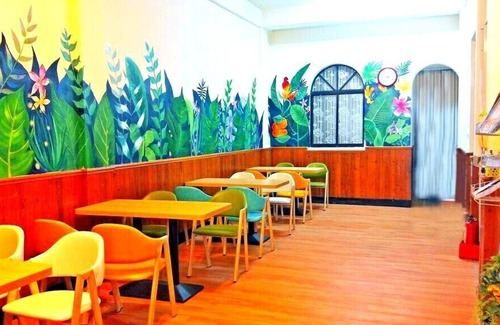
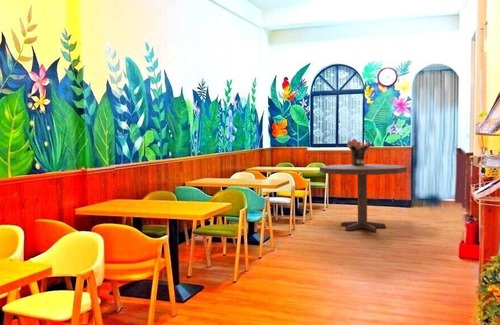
+ bouquet [346,138,372,165]
+ dining table [319,163,408,233]
